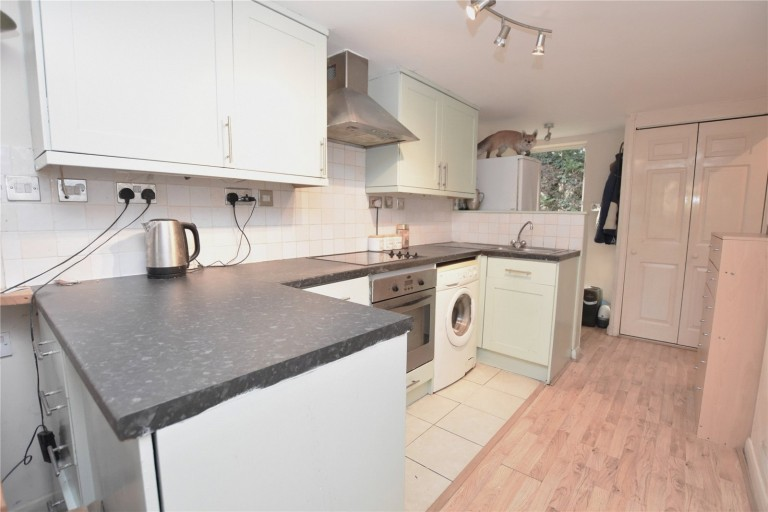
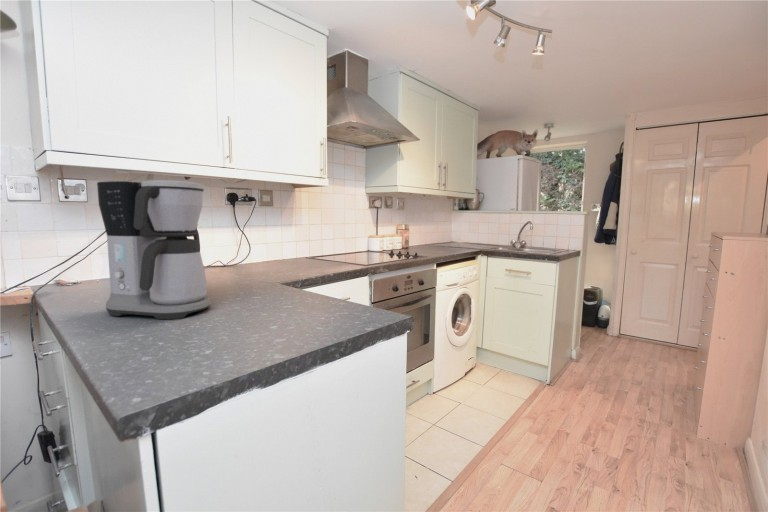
+ coffee maker [96,179,211,320]
